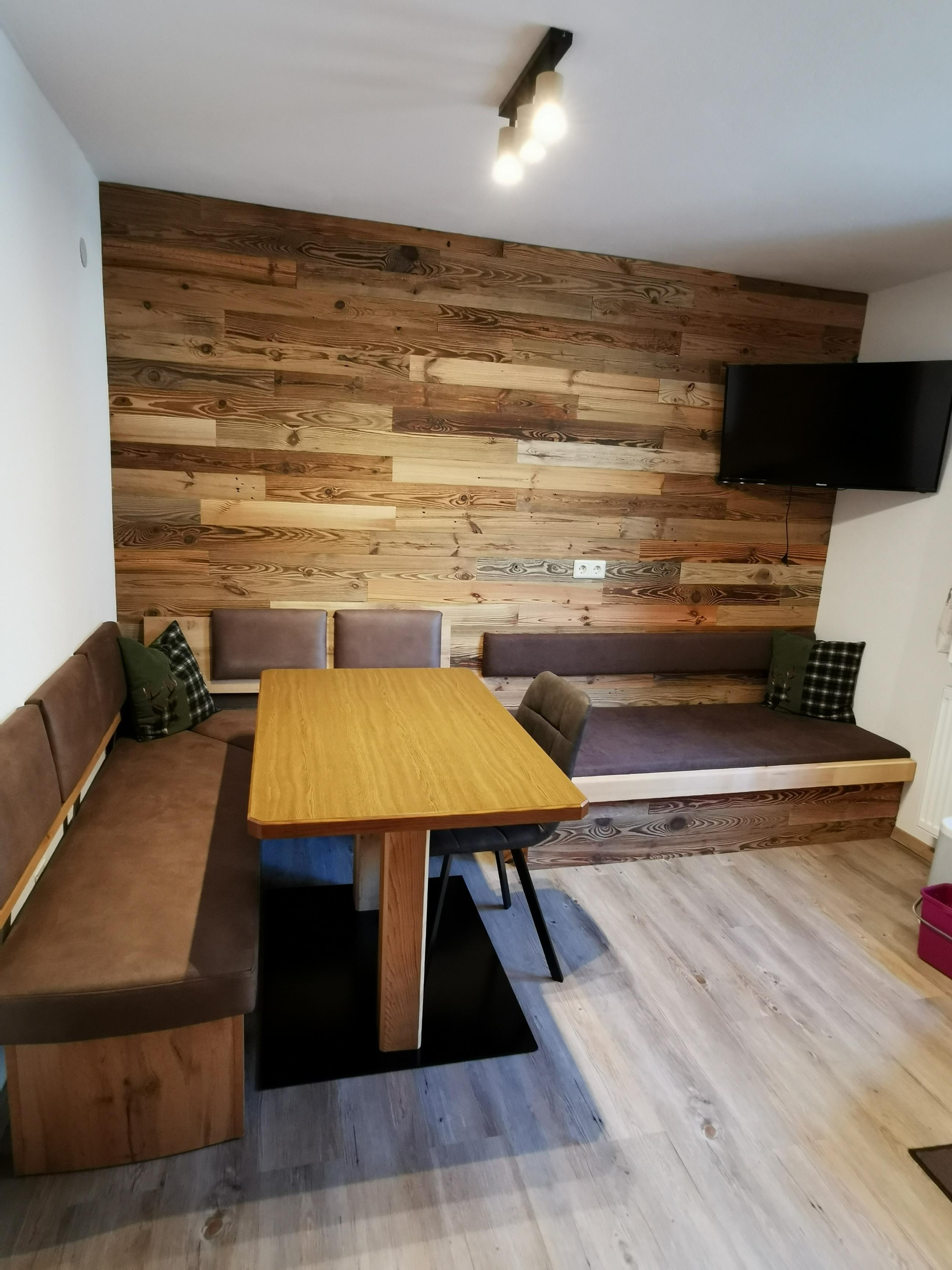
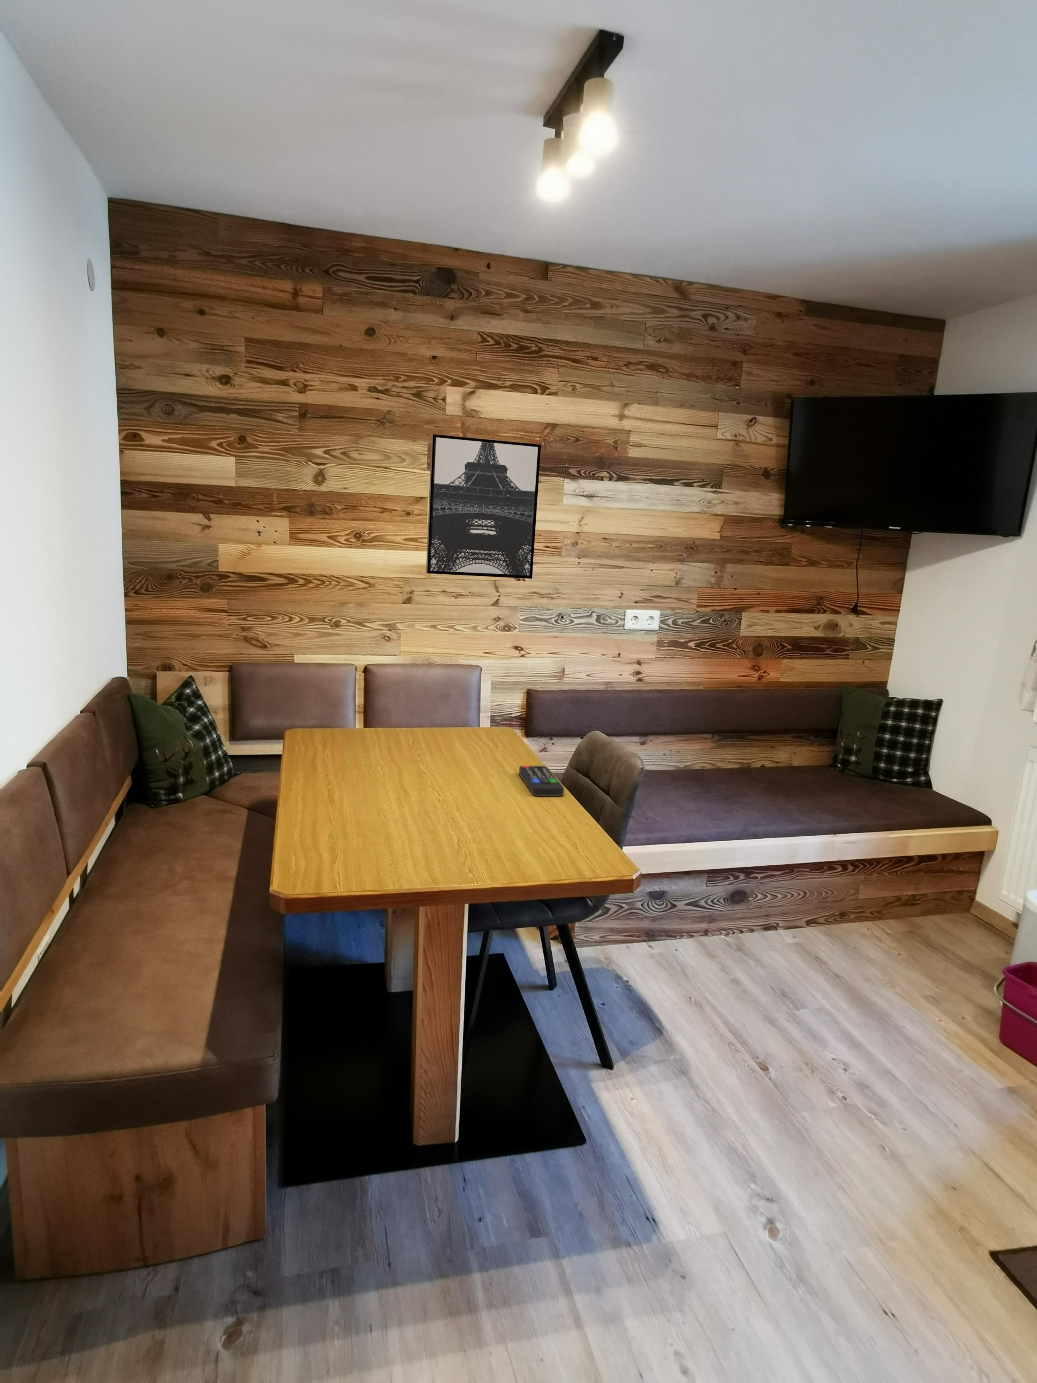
+ wall art [426,433,541,579]
+ remote control [518,764,564,796]
